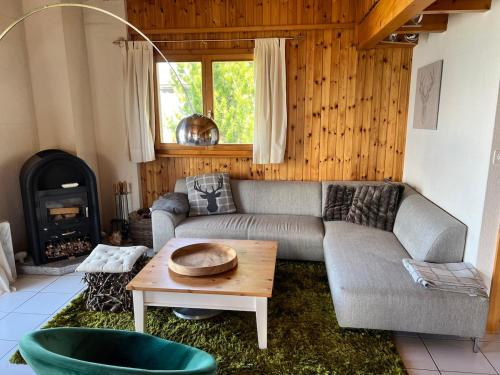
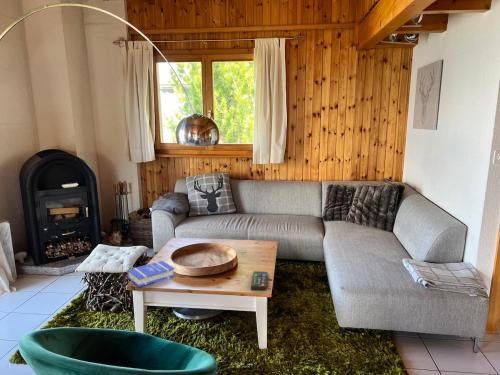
+ book [126,260,176,288]
+ remote control [250,270,268,291]
